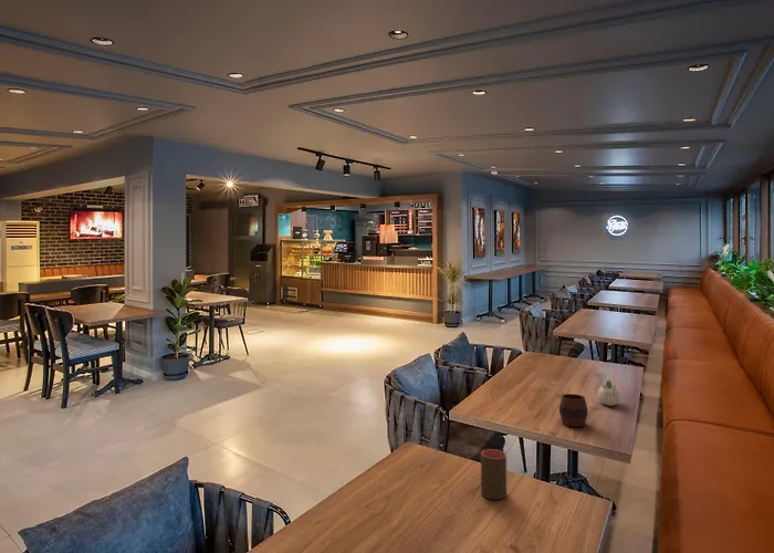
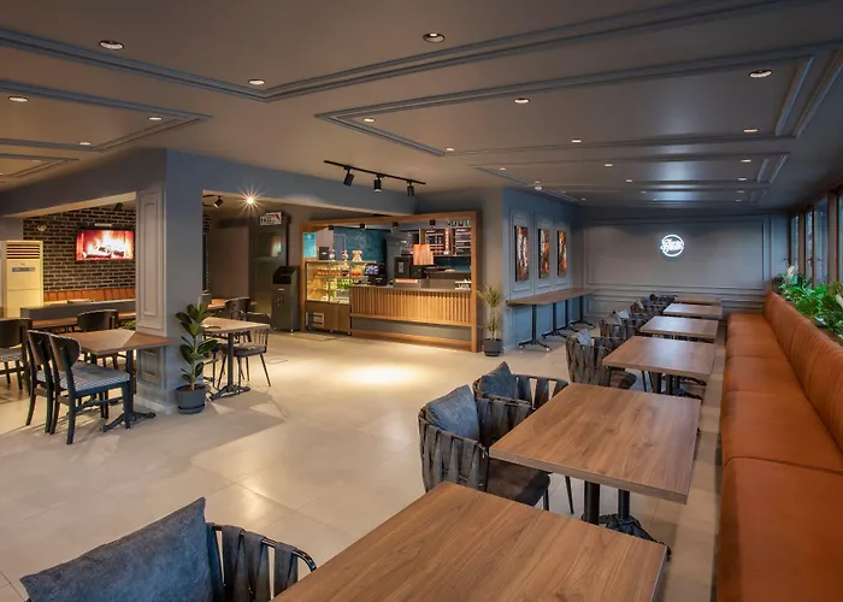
- succulent planter [596,379,621,407]
- cup [480,448,508,501]
- cup [558,393,588,428]
